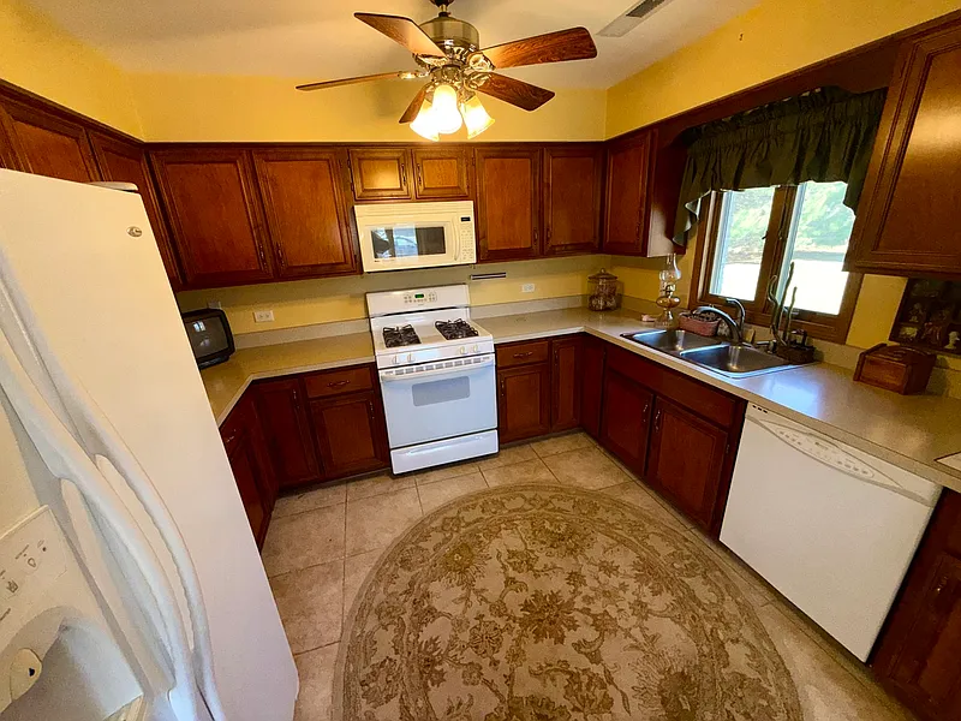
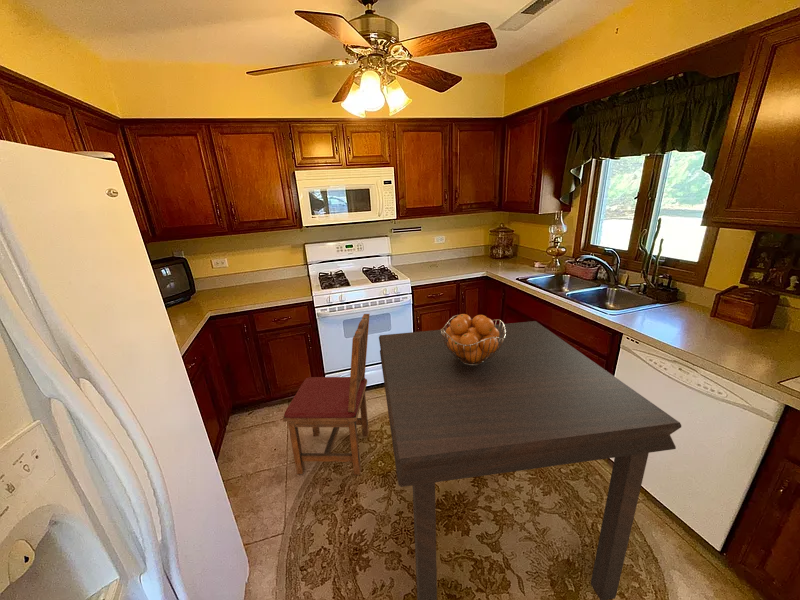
+ fruit basket [440,313,506,366]
+ dining chair [281,313,371,476]
+ dining table [378,320,682,600]
